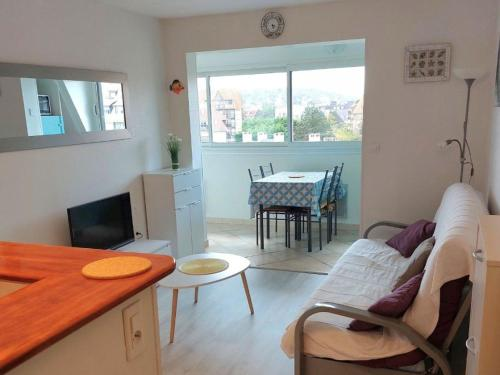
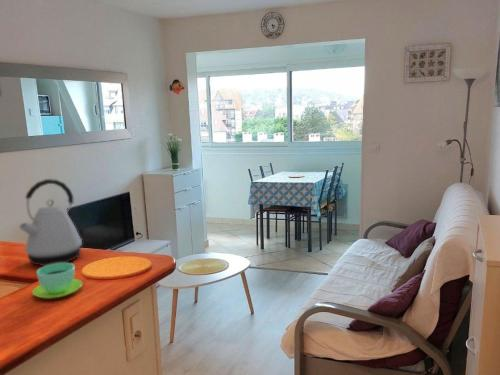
+ cup [31,262,84,300]
+ kettle [17,178,83,267]
